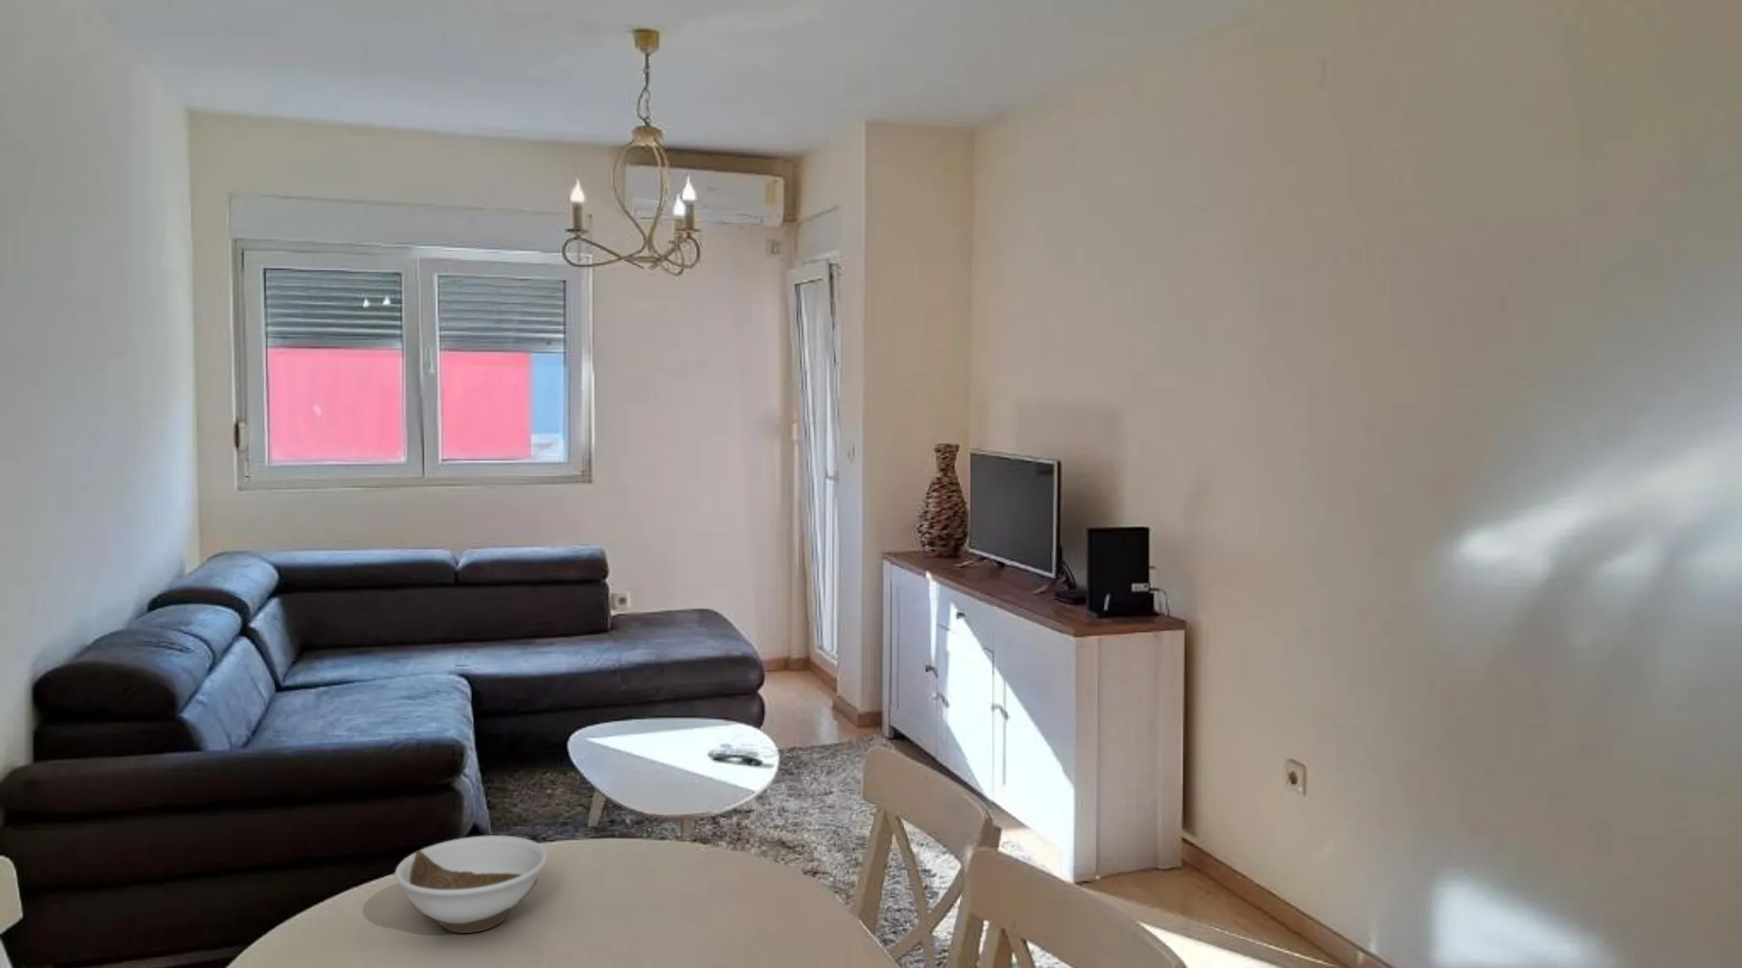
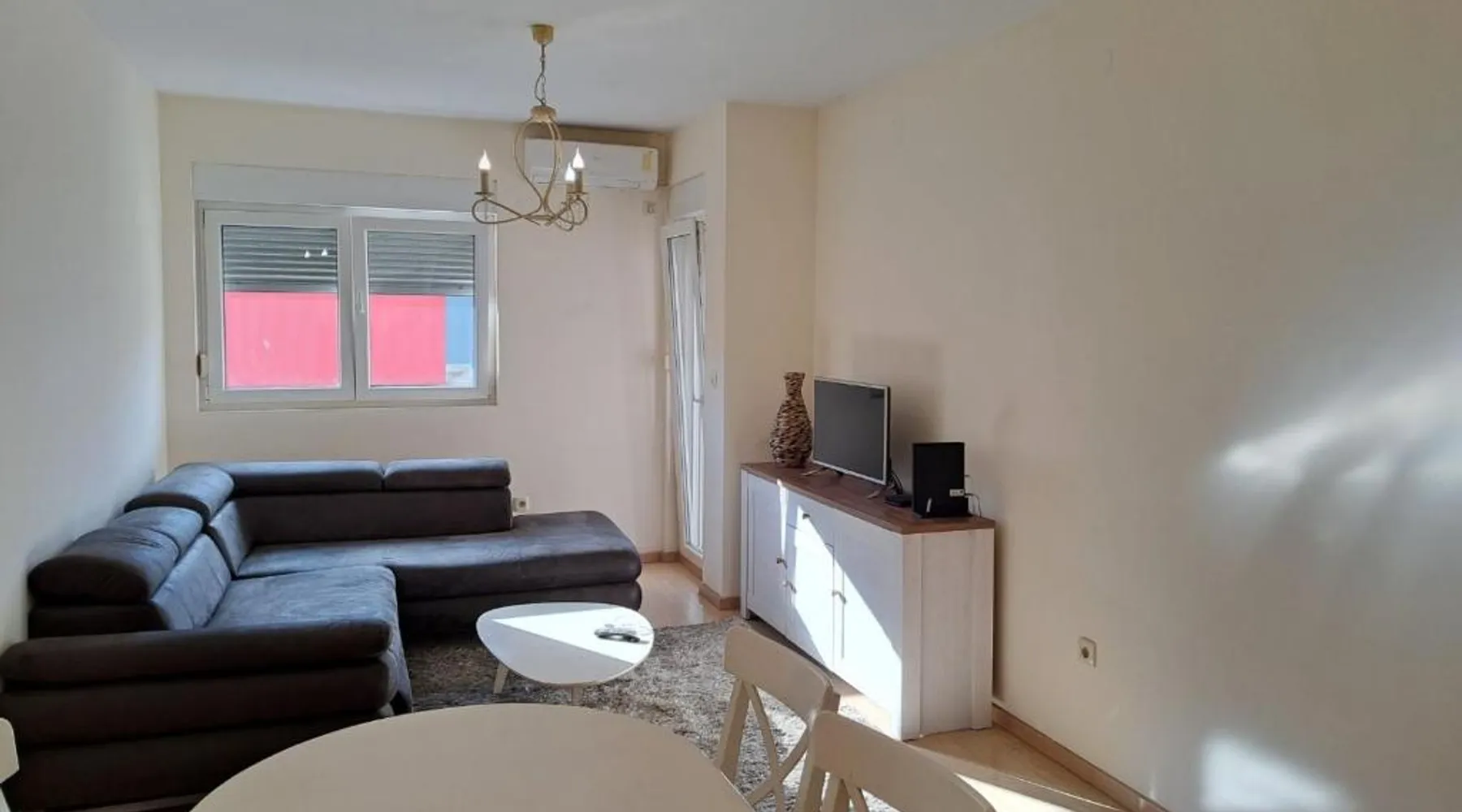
- bowl [394,834,549,935]
